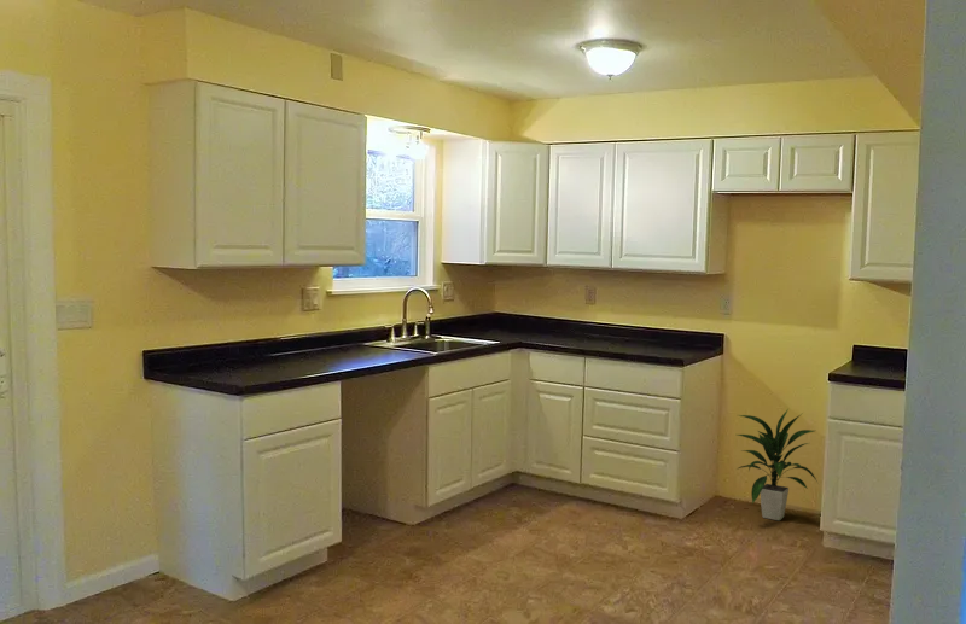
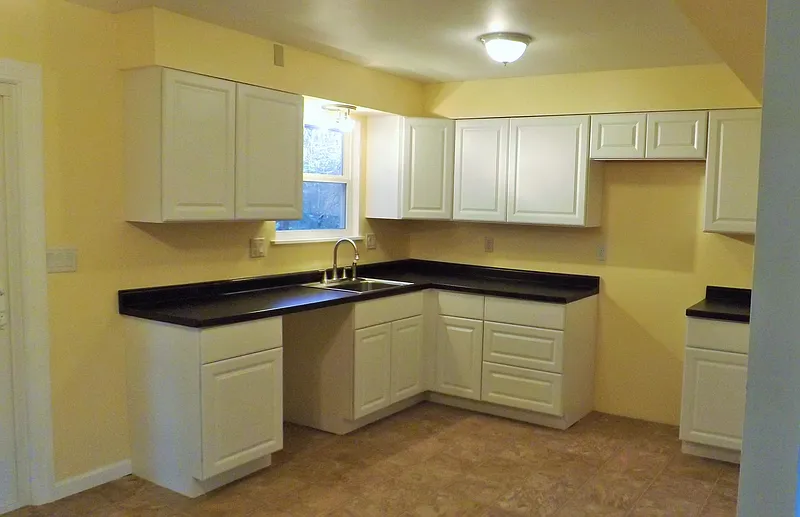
- indoor plant [735,408,820,521]
